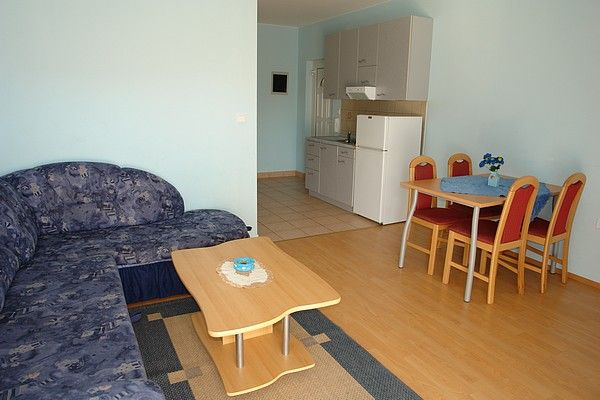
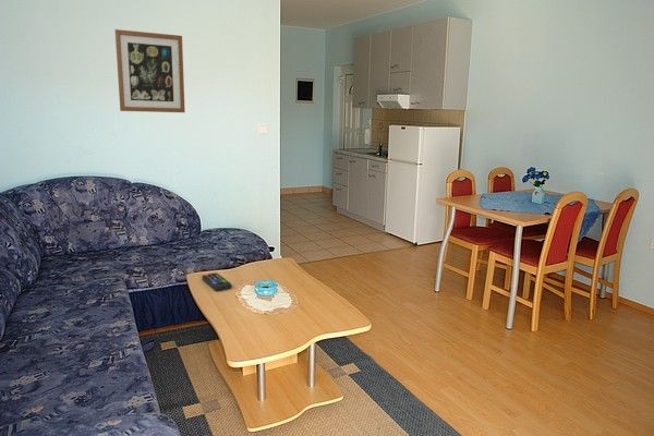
+ wall art [114,28,186,113]
+ remote control [201,271,232,292]
